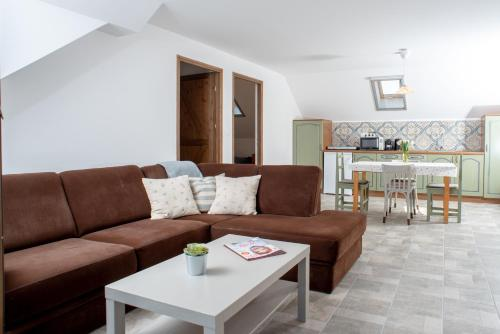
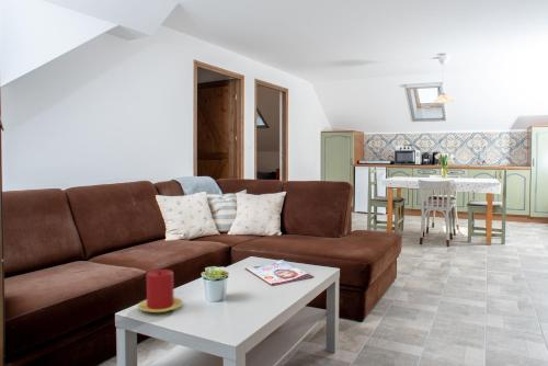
+ candle [137,268,184,313]
